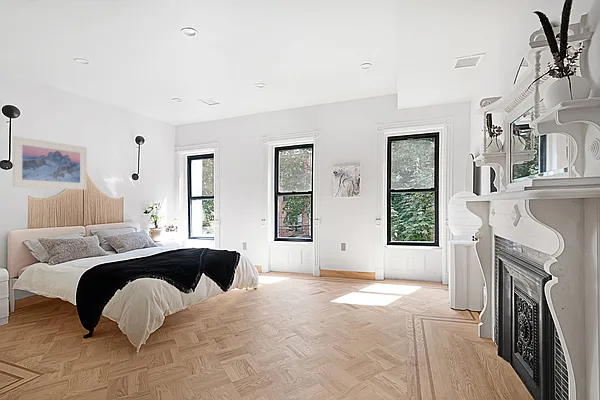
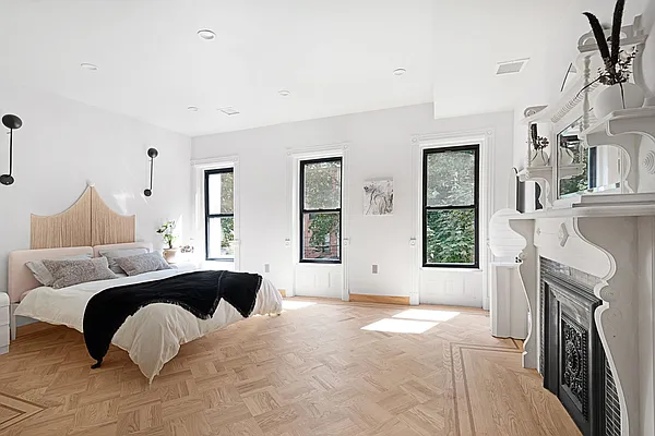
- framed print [12,135,88,191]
